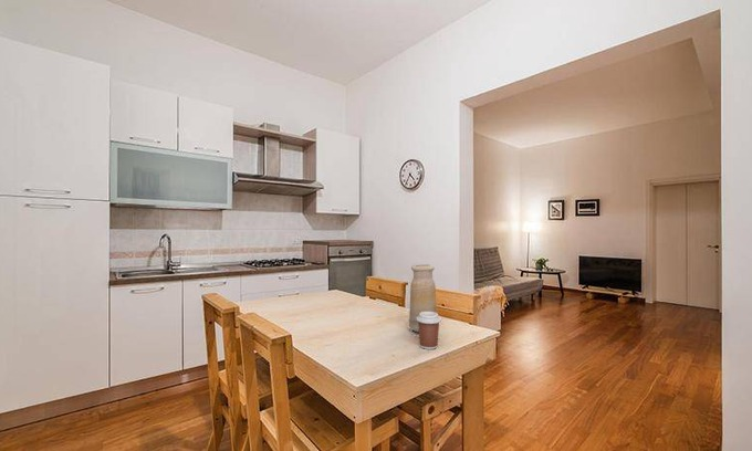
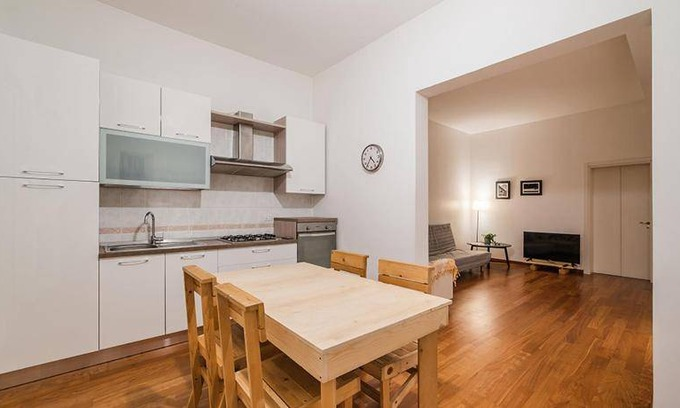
- coffee cup [417,312,442,350]
- vase [408,263,438,333]
